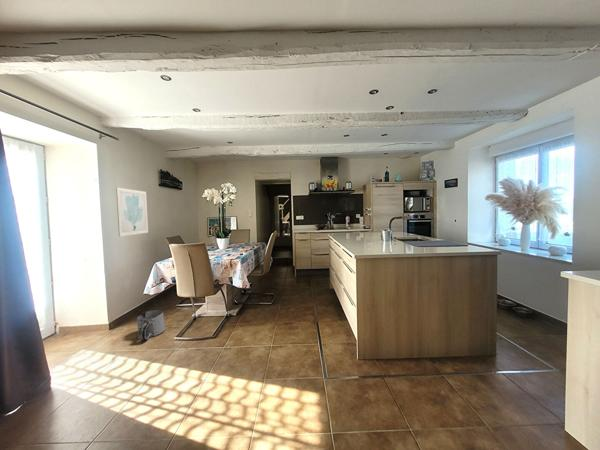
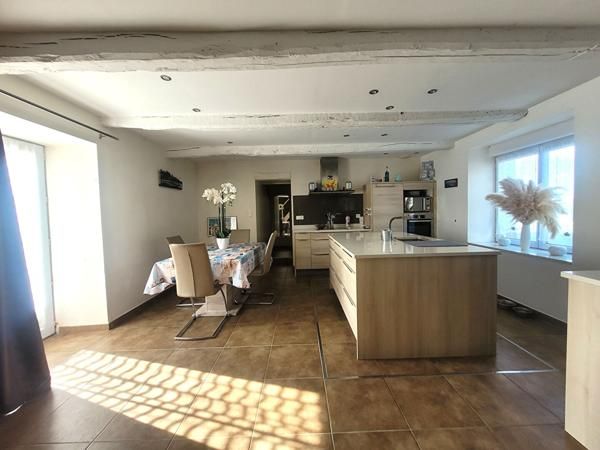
- bucket [136,309,166,341]
- wall art [115,187,149,237]
